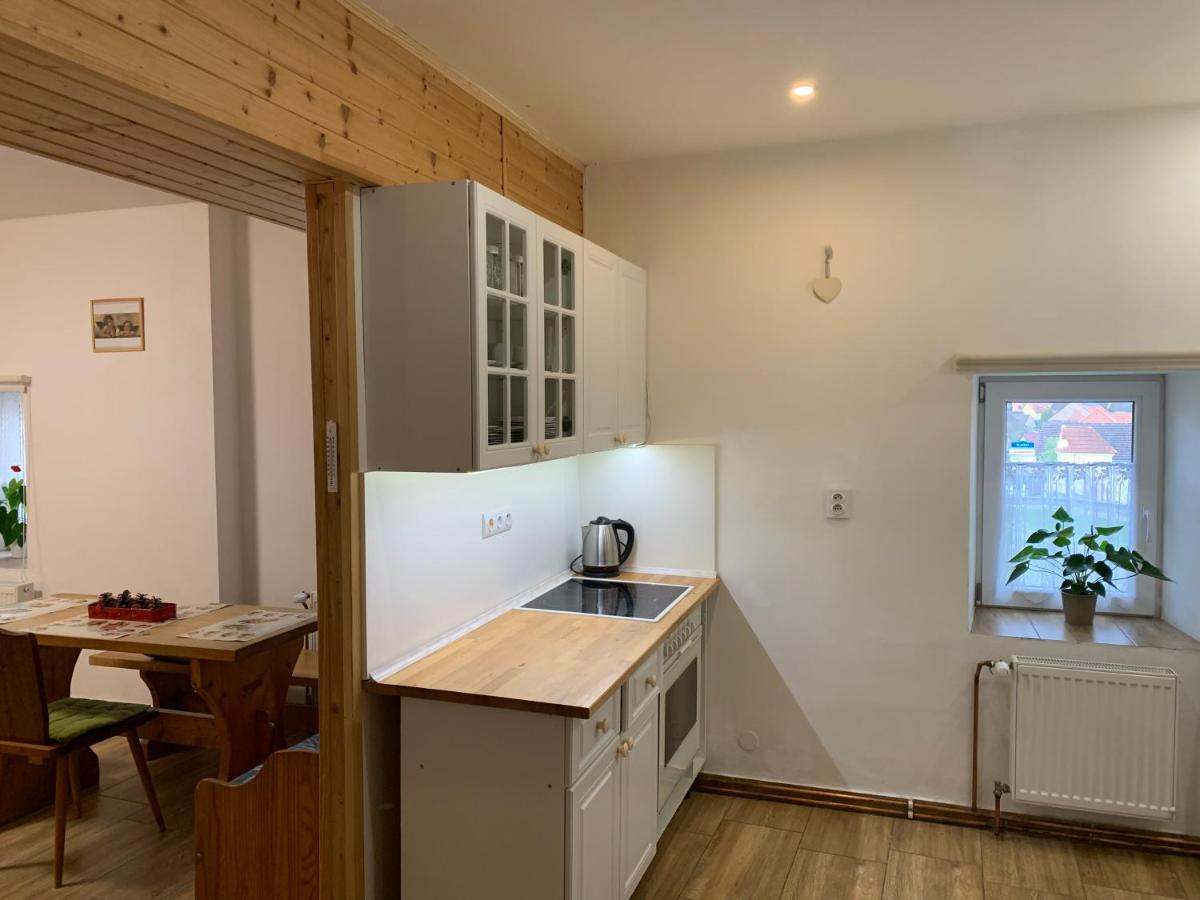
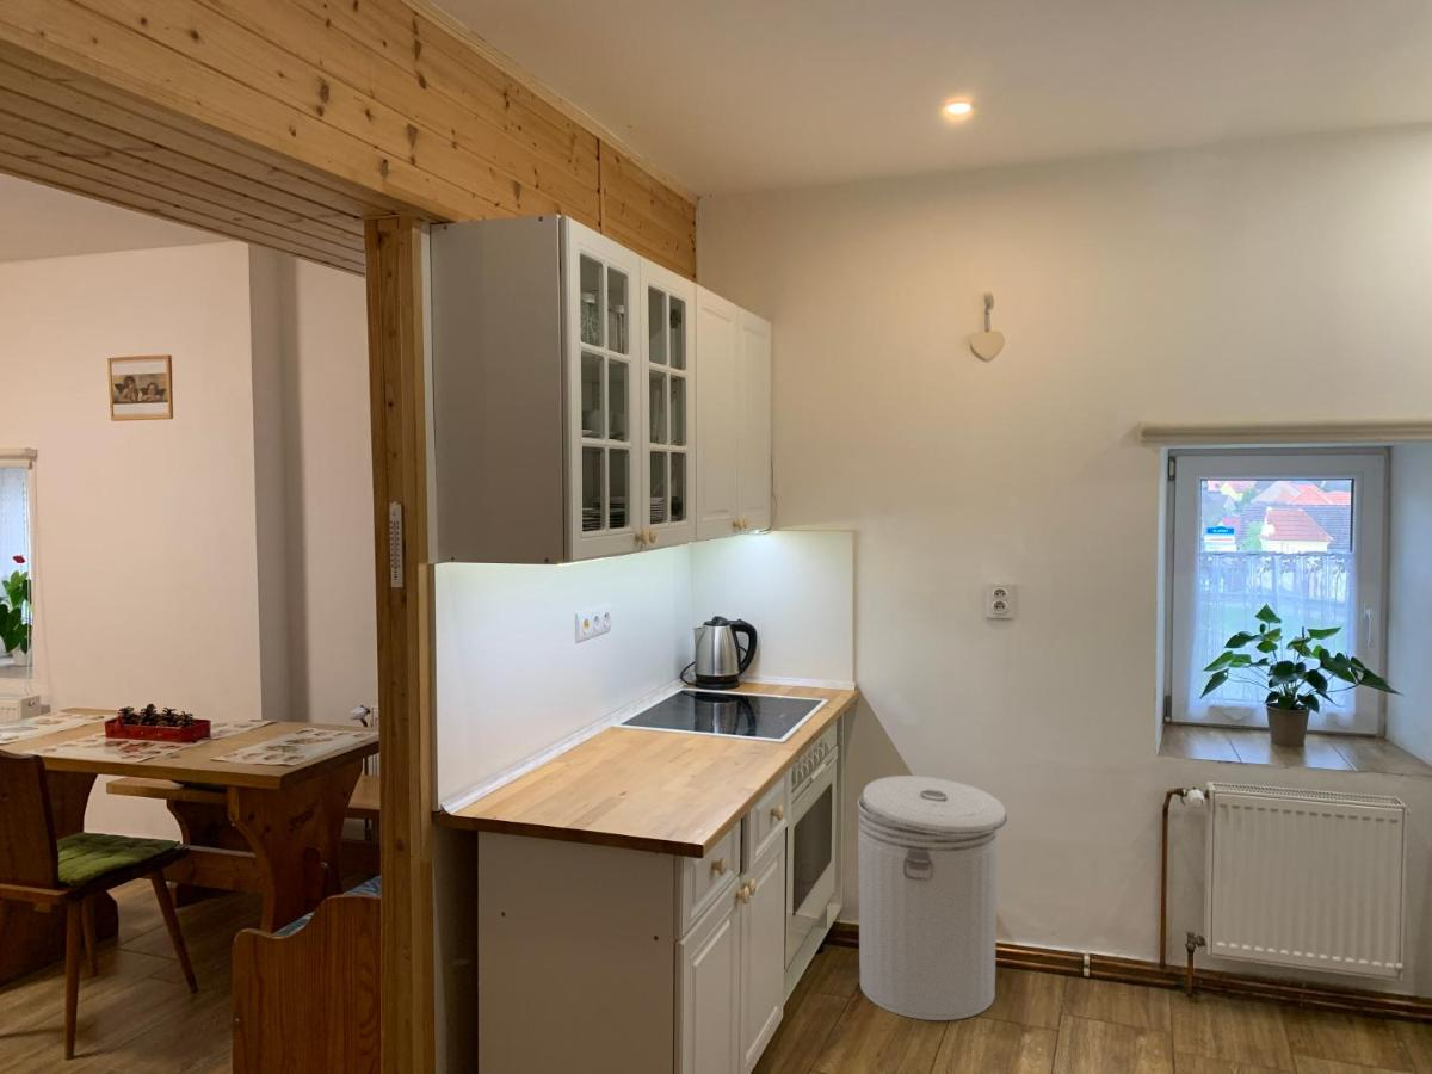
+ can [857,774,1008,1021]
